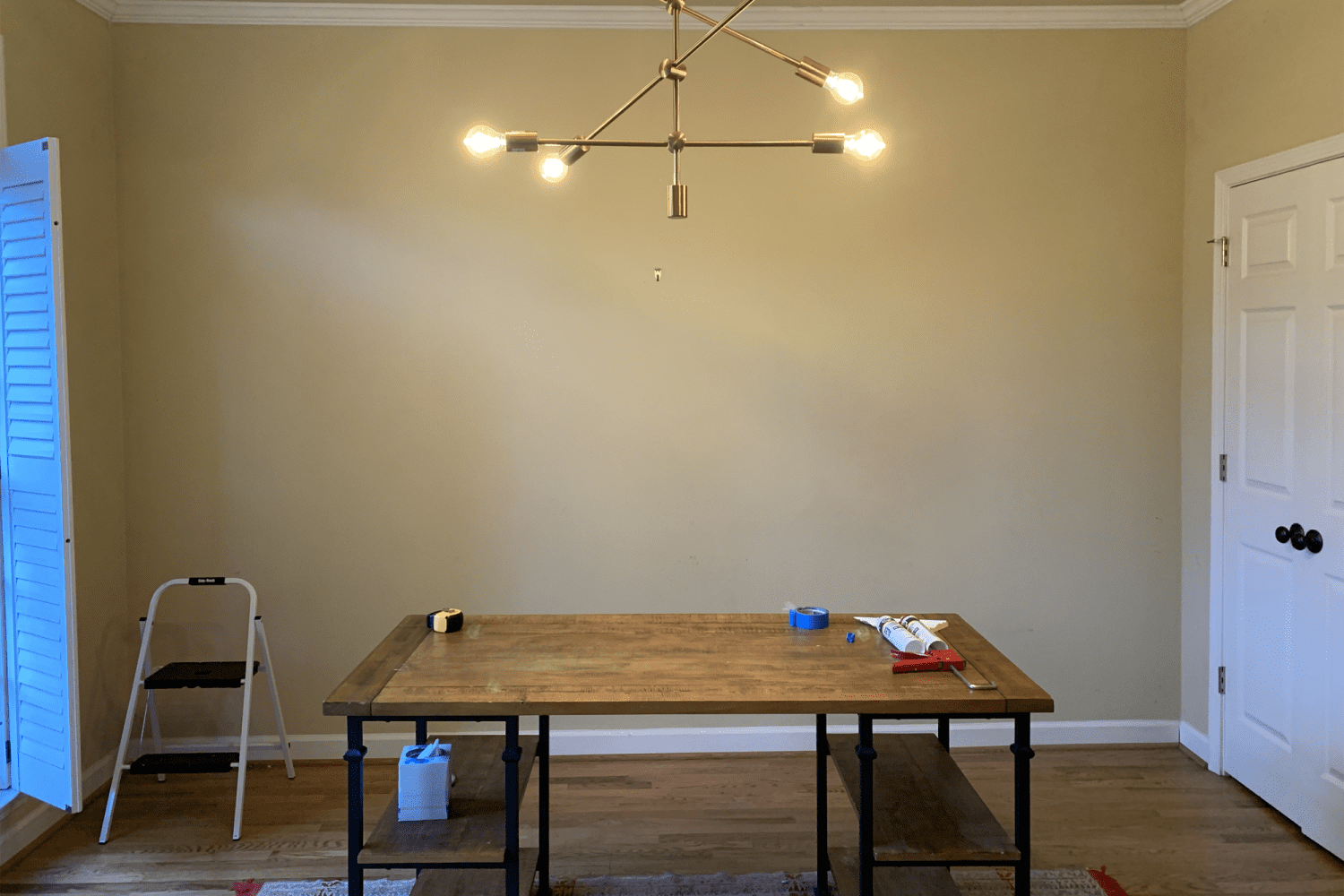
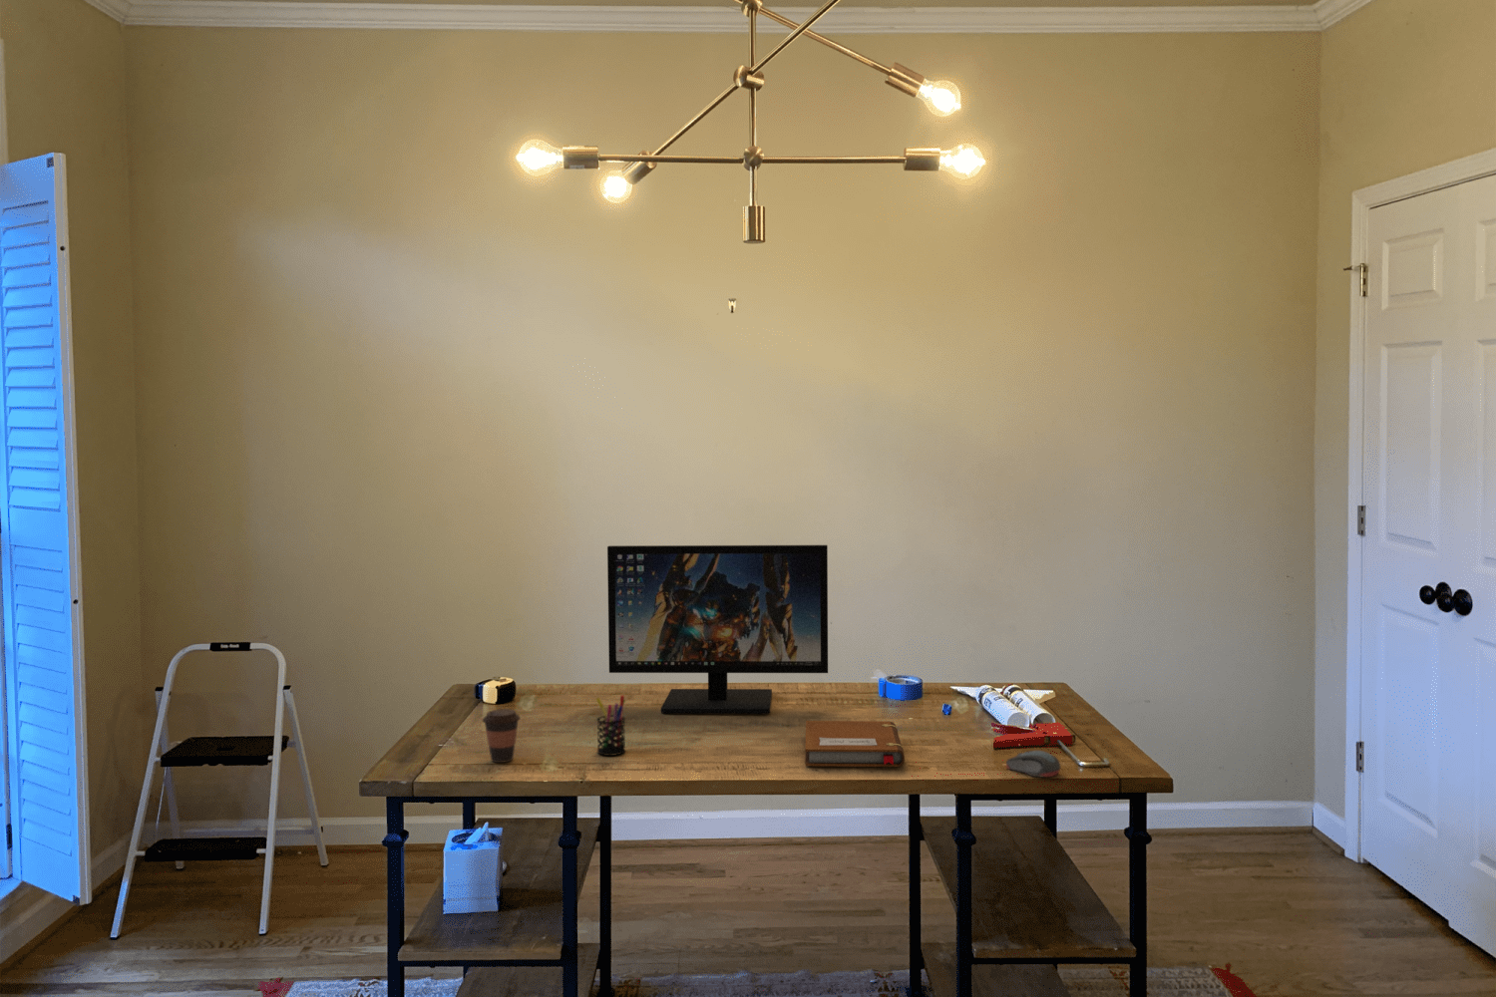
+ computer monitor [607,544,829,714]
+ coffee cup [482,708,522,763]
+ notebook [804,720,906,768]
+ computer mouse [1005,750,1061,778]
+ pen holder [596,694,627,757]
